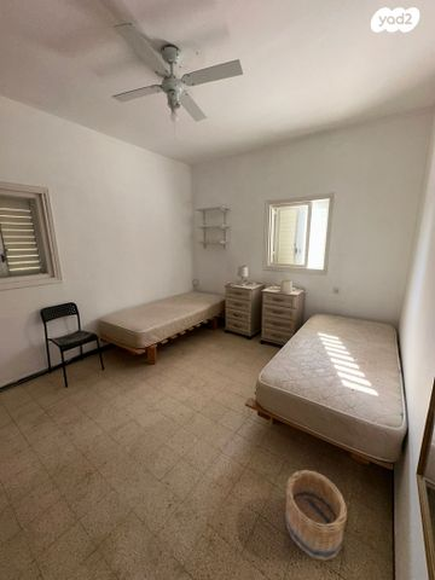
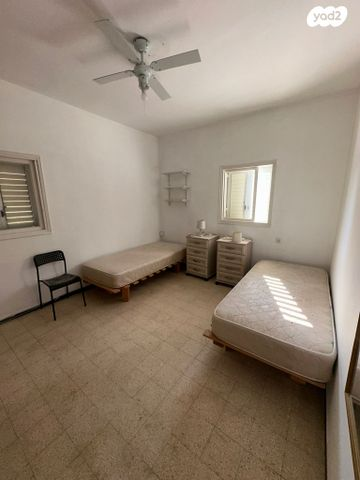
- basket [284,469,348,562]
